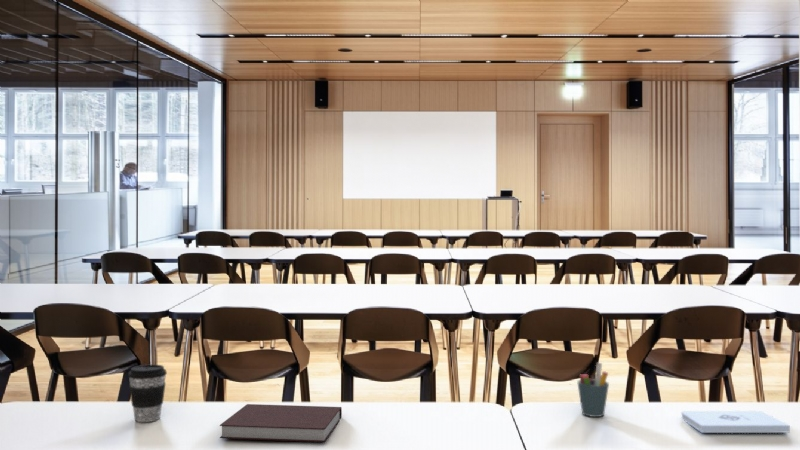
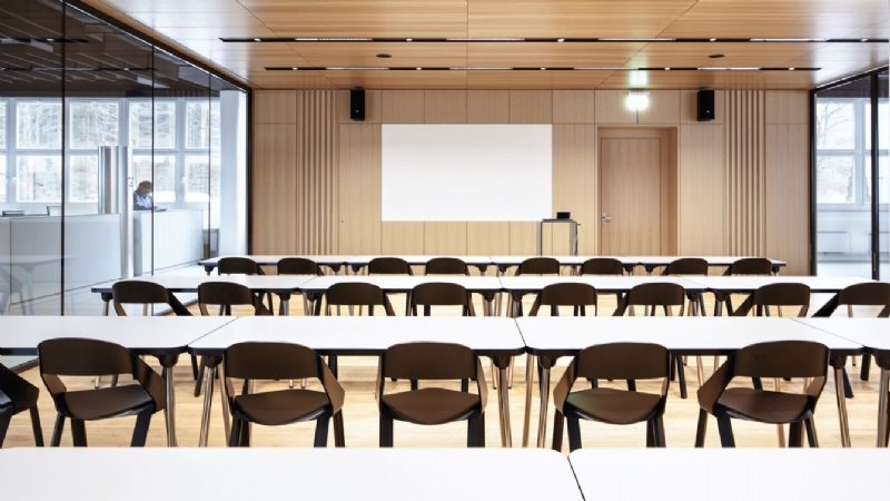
- notepad [680,410,791,434]
- notebook [219,403,343,443]
- pen holder [576,362,610,418]
- coffee cup [127,364,168,423]
